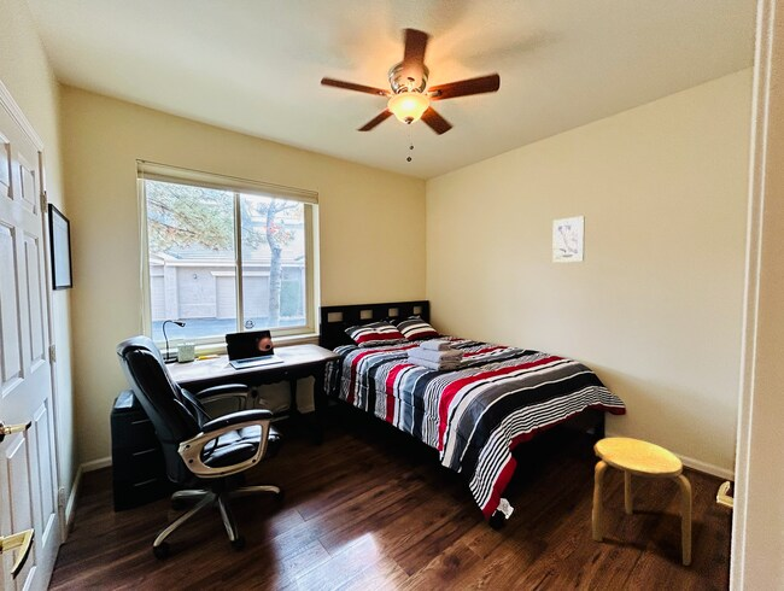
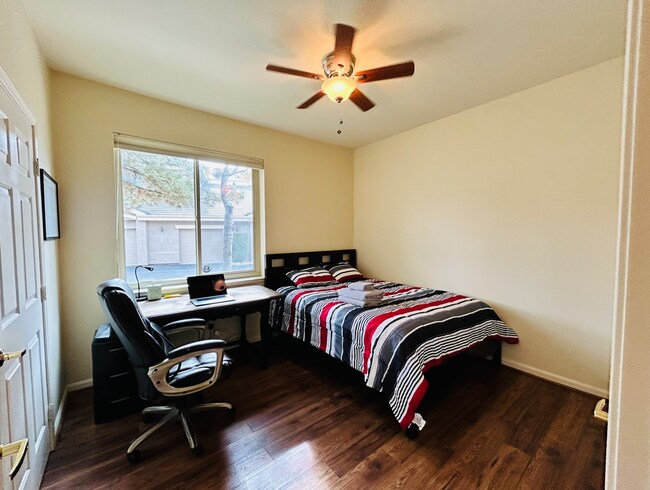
- stool [591,437,692,567]
- wall art [551,215,586,264]
